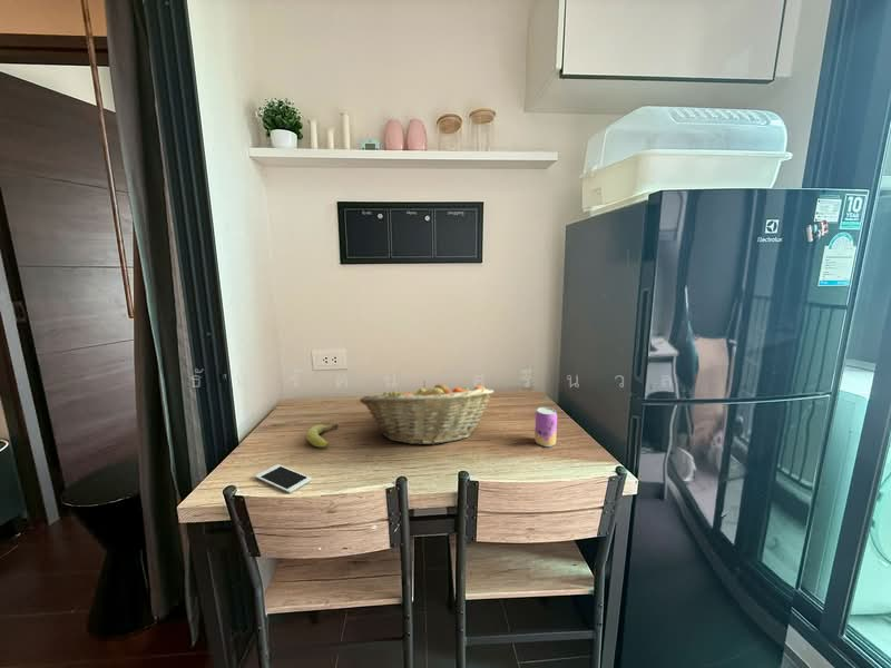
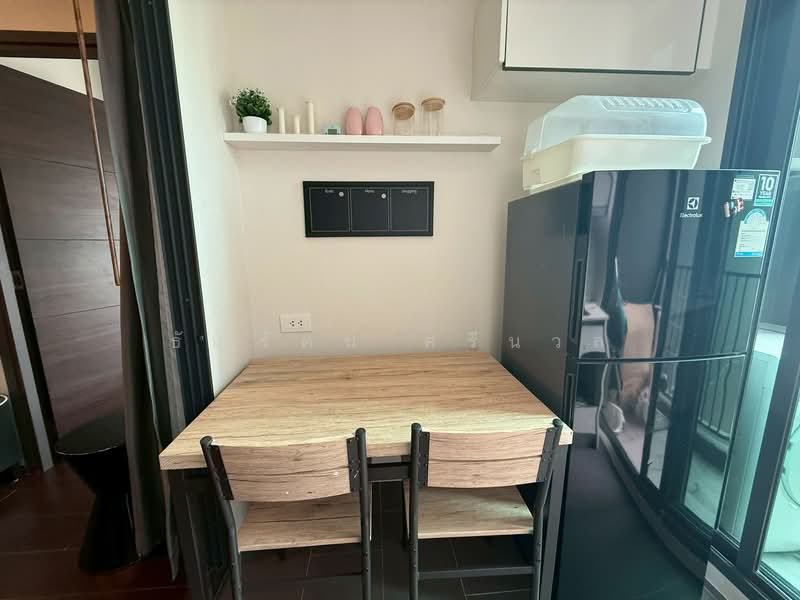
- beer can [533,406,558,448]
- fruit basket [359,380,495,446]
- fruit [305,423,339,449]
- cell phone [254,463,313,494]
